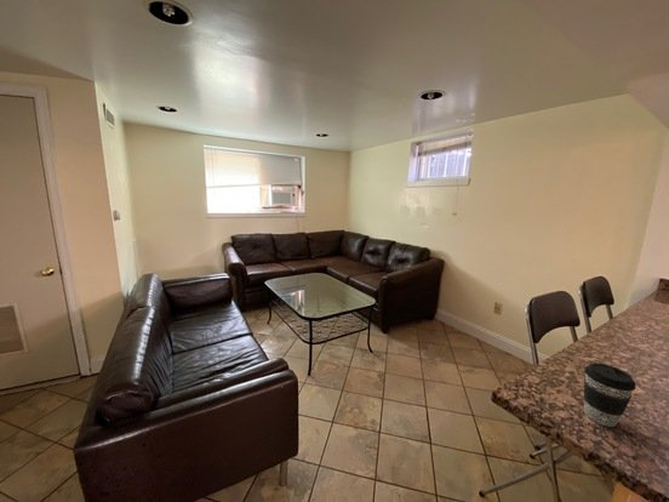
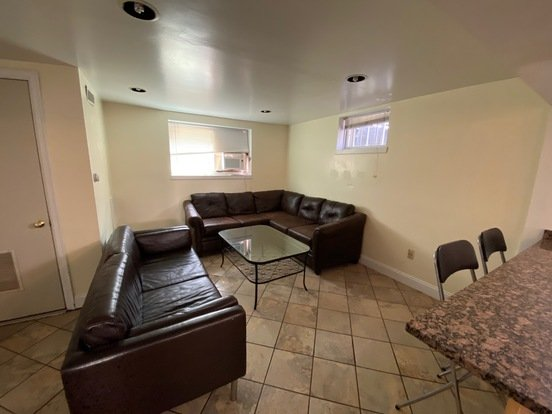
- coffee cup [583,361,636,428]
